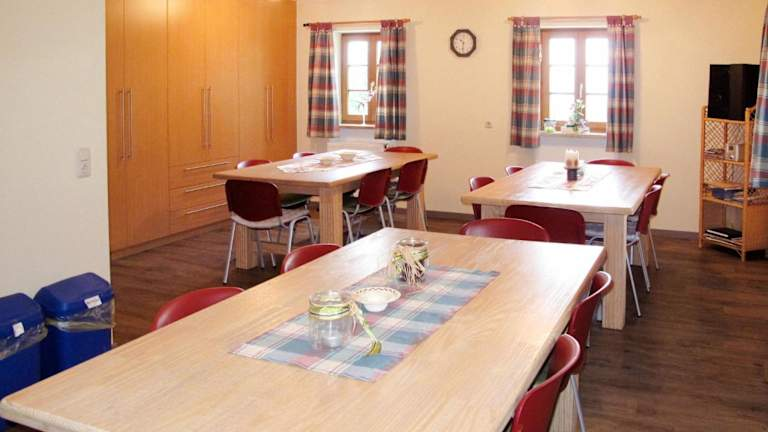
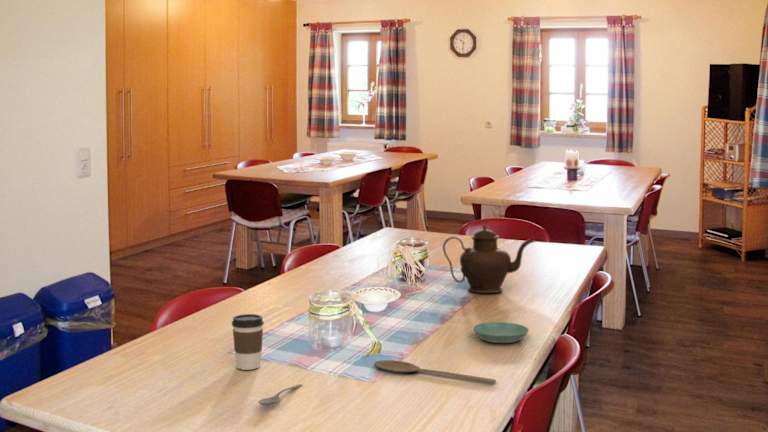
+ coffee cup [231,313,265,371]
+ spoon [257,383,304,406]
+ teapot [442,224,536,294]
+ saucer [472,321,530,344]
+ wooden spoon [373,359,497,384]
